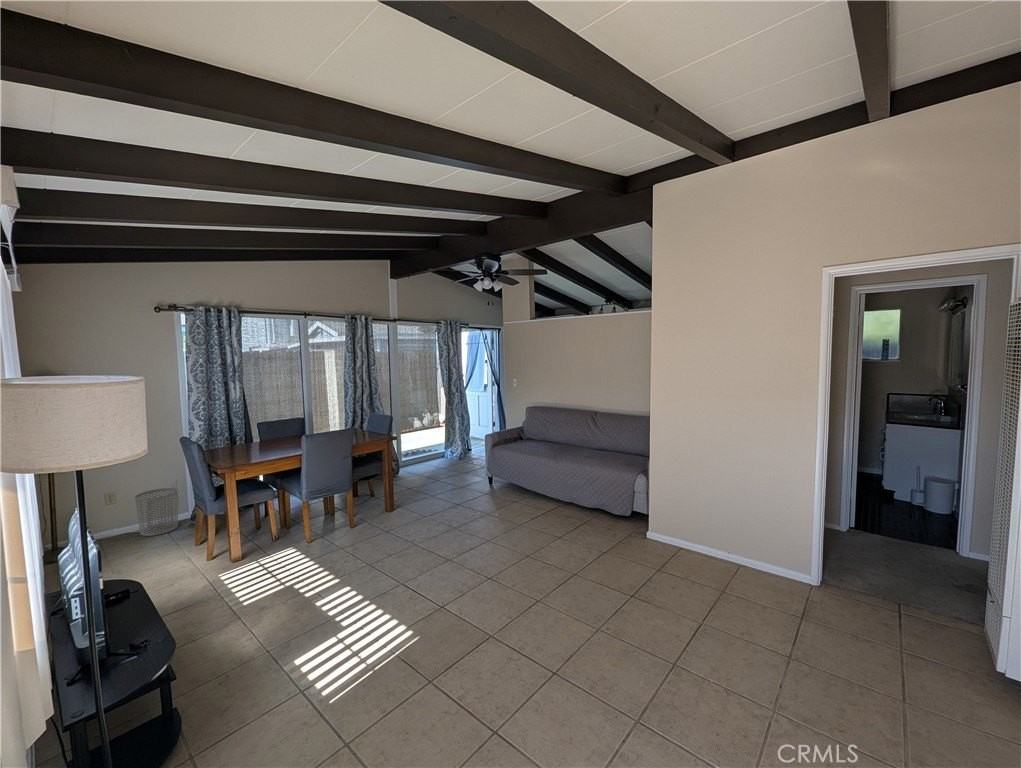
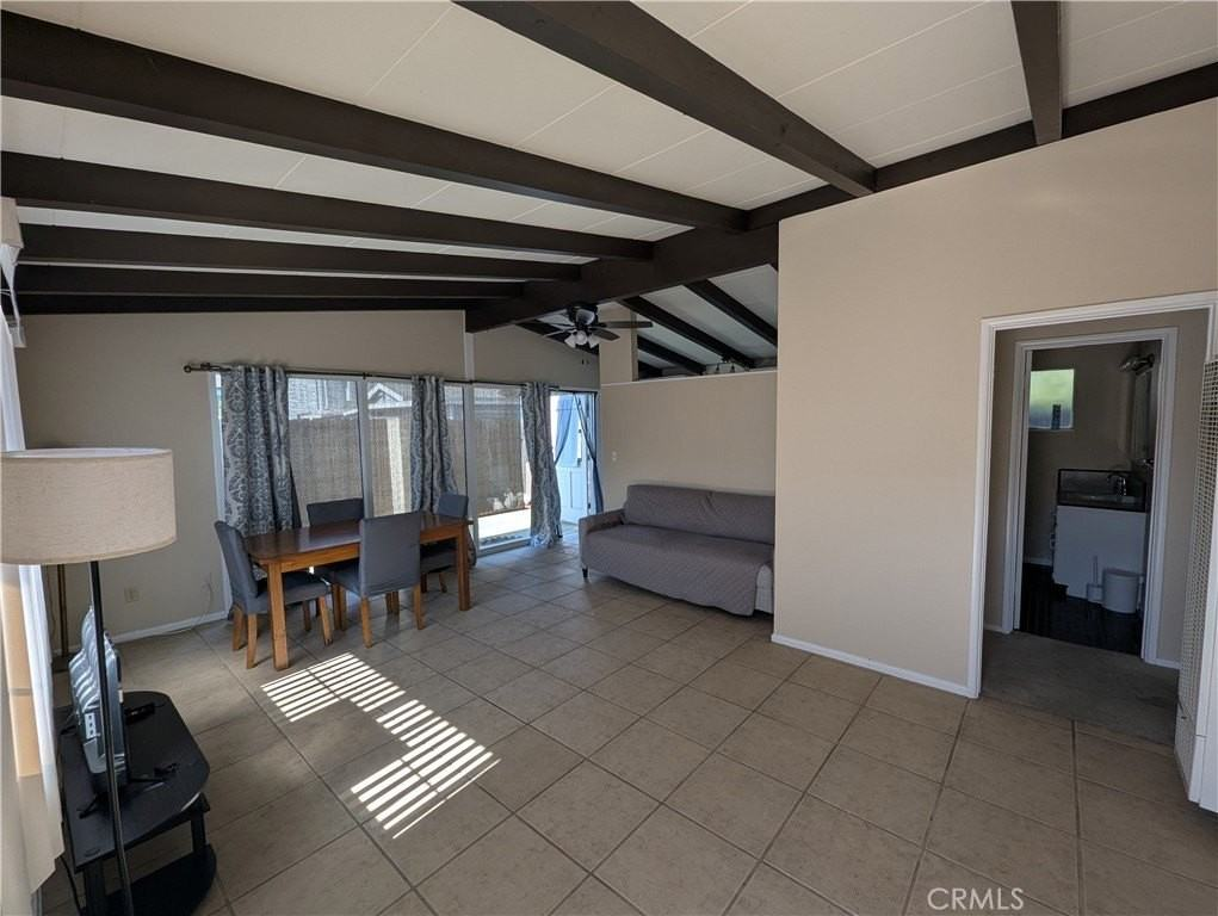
- waste bin [134,487,179,537]
